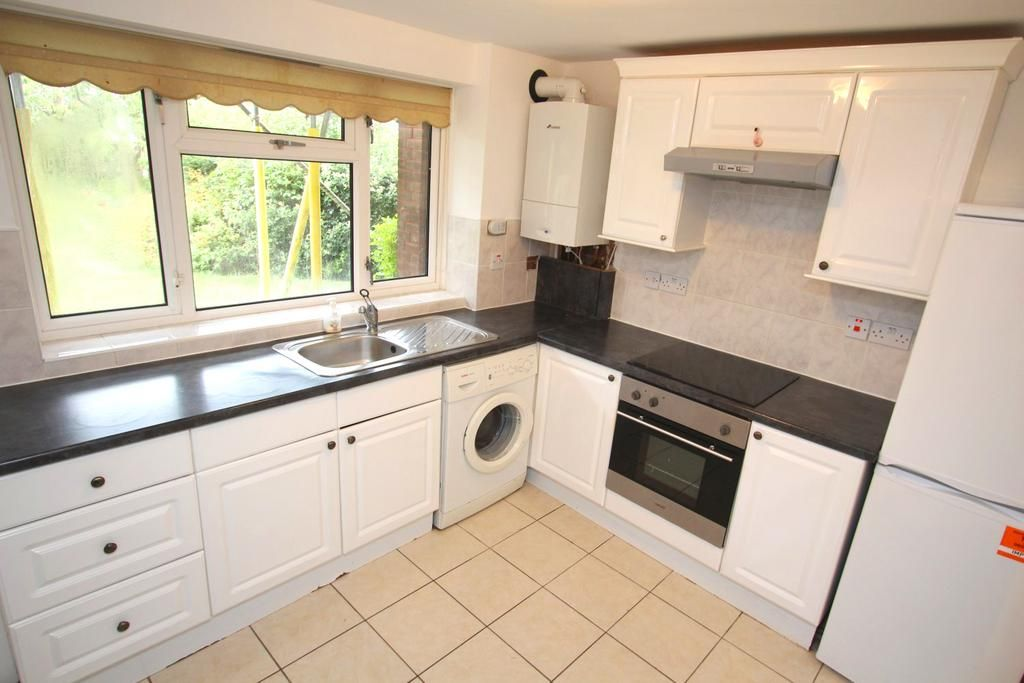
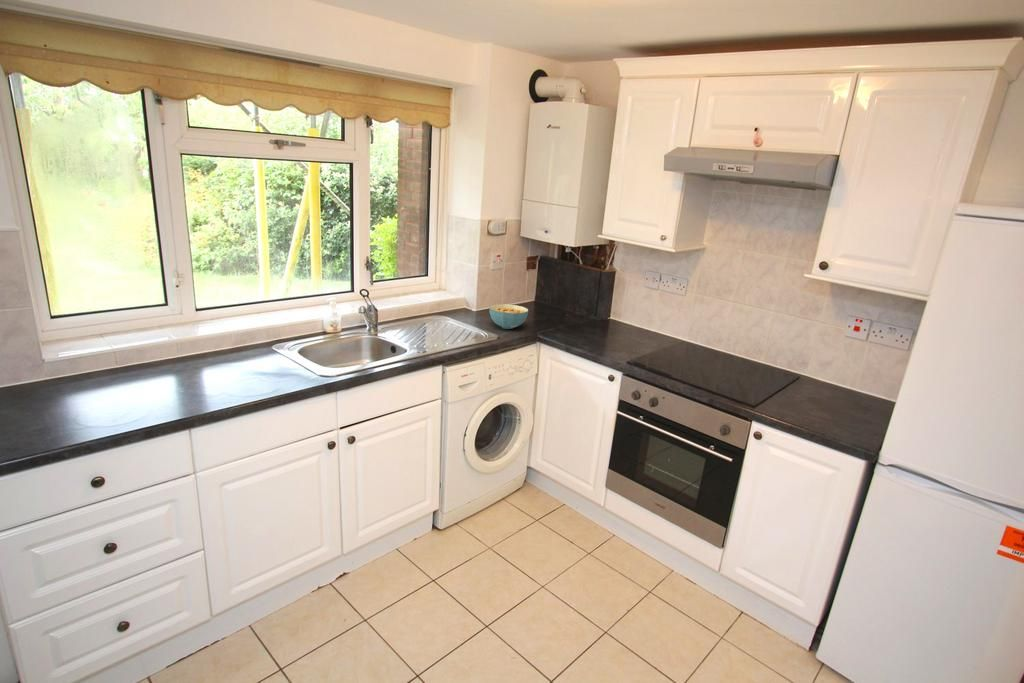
+ cereal bowl [488,303,529,330]
